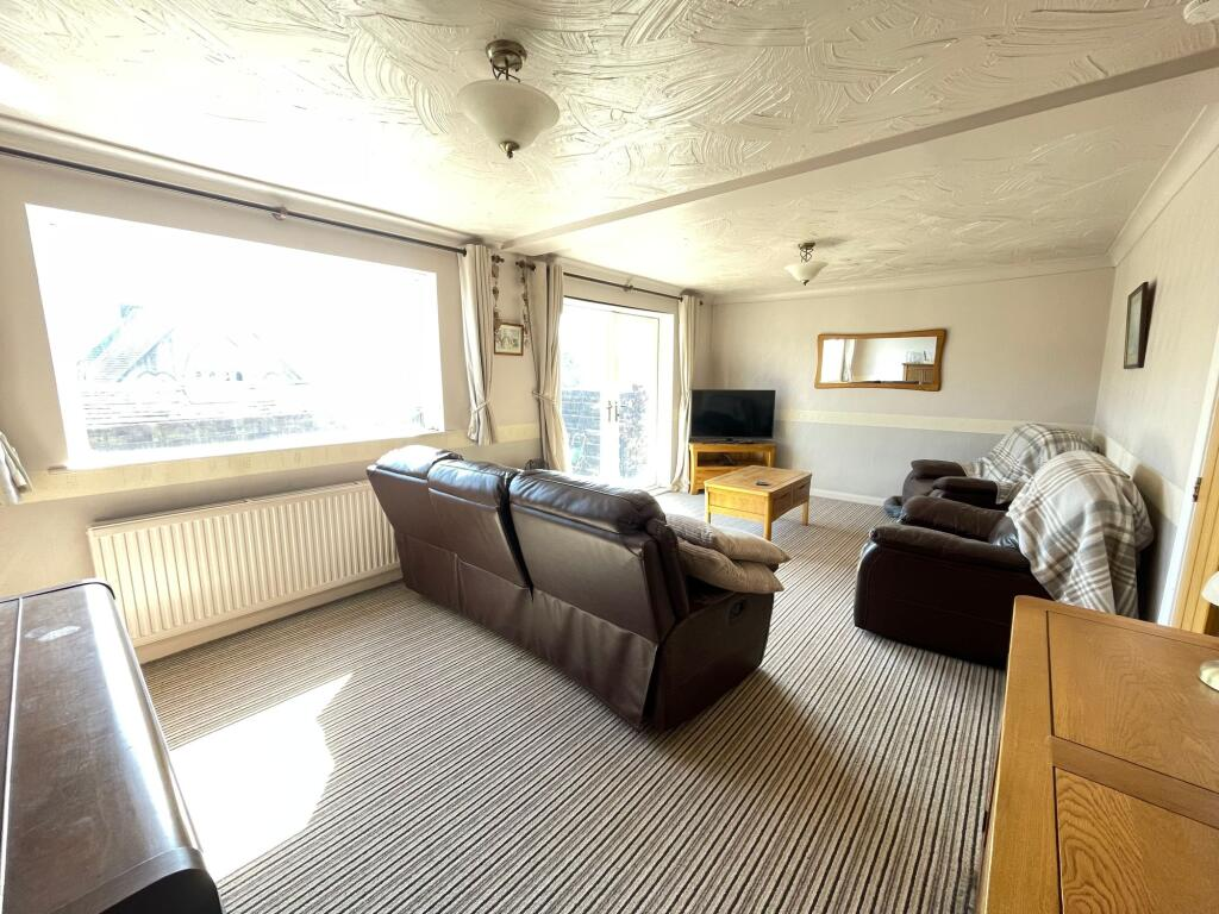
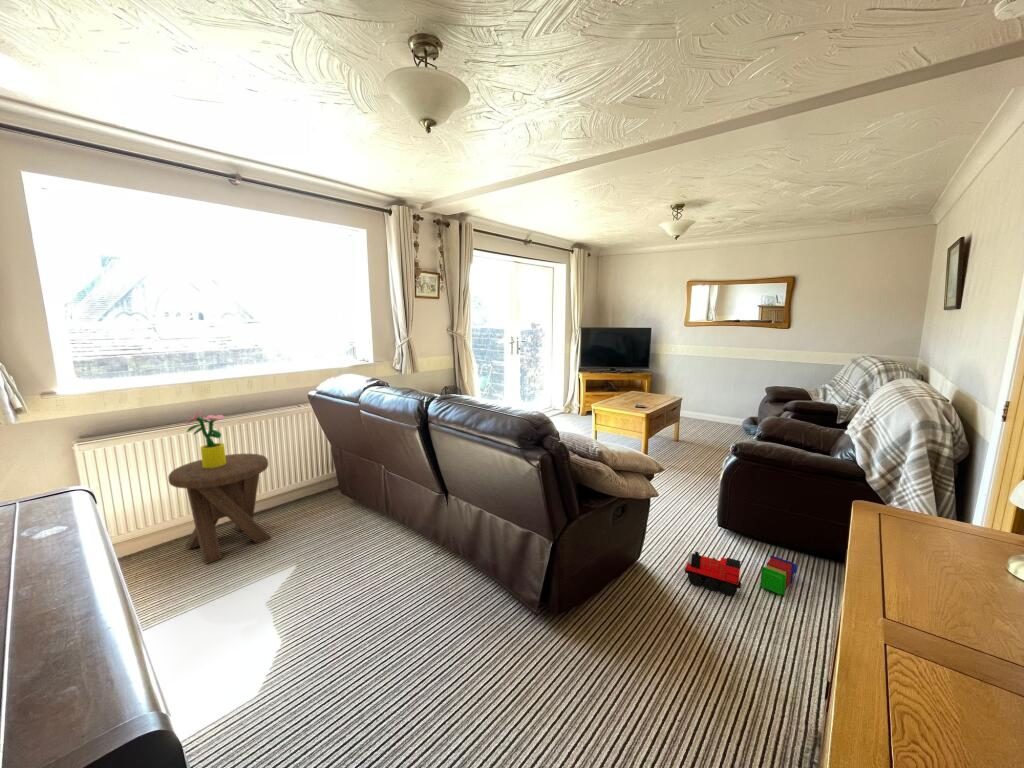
+ potted plant [184,409,227,468]
+ toy train [683,551,744,596]
+ music stool [167,453,273,565]
+ stacking toy [759,554,798,596]
